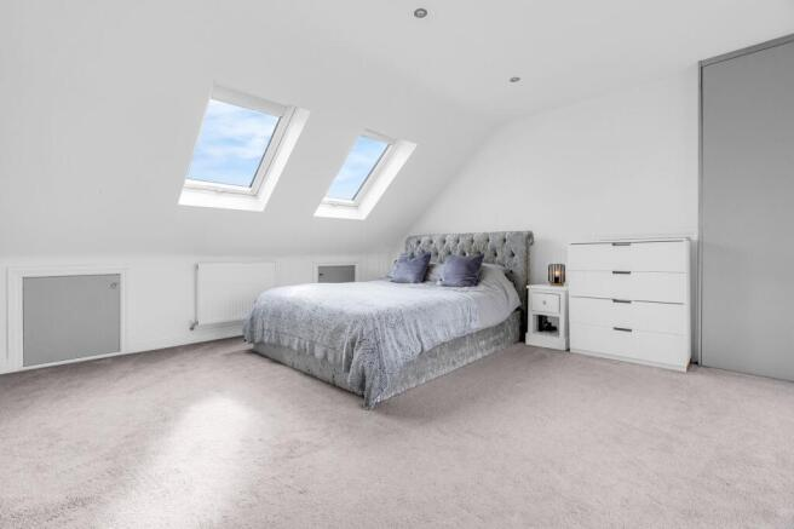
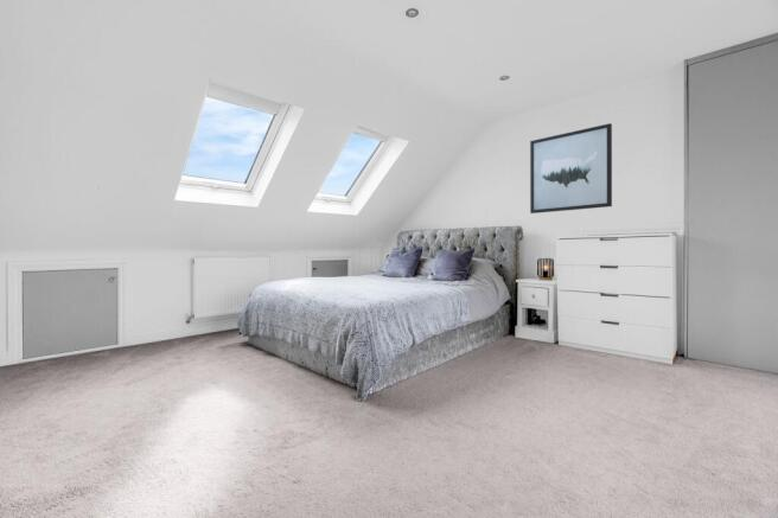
+ wall art [529,122,613,215]
